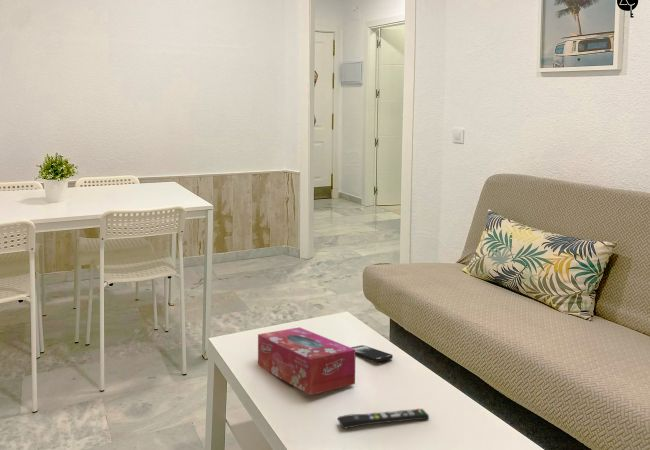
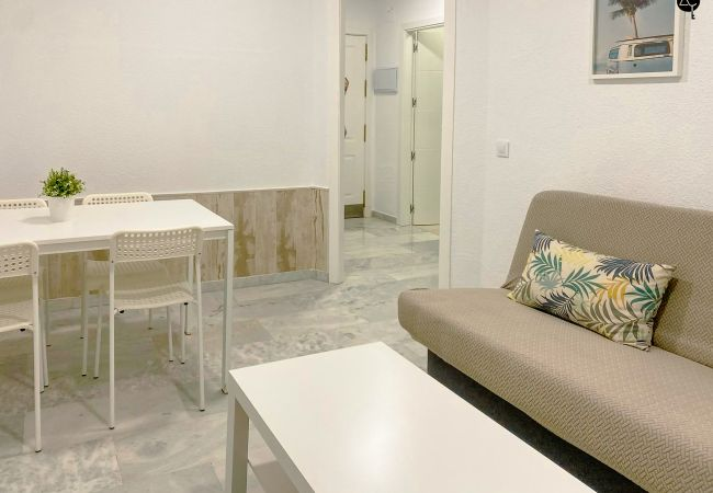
- smartphone [350,344,394,363]
- remote control [337,408,430,430]
- tissue box [257,326,356,396]
